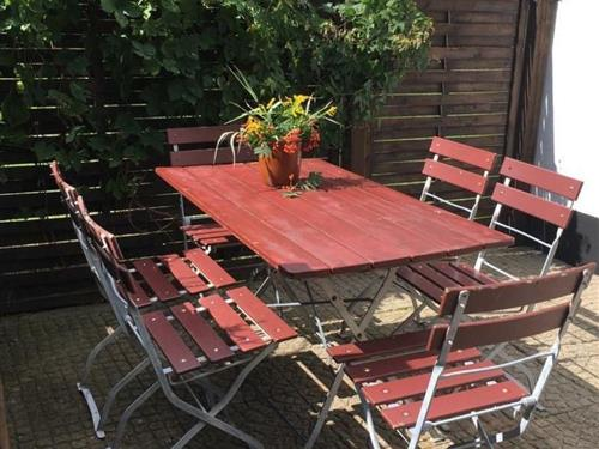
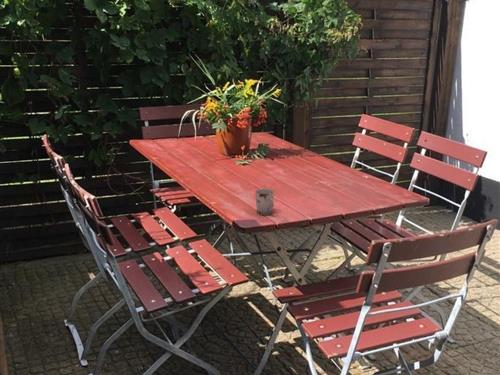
+ cup [254,188,275,216]
